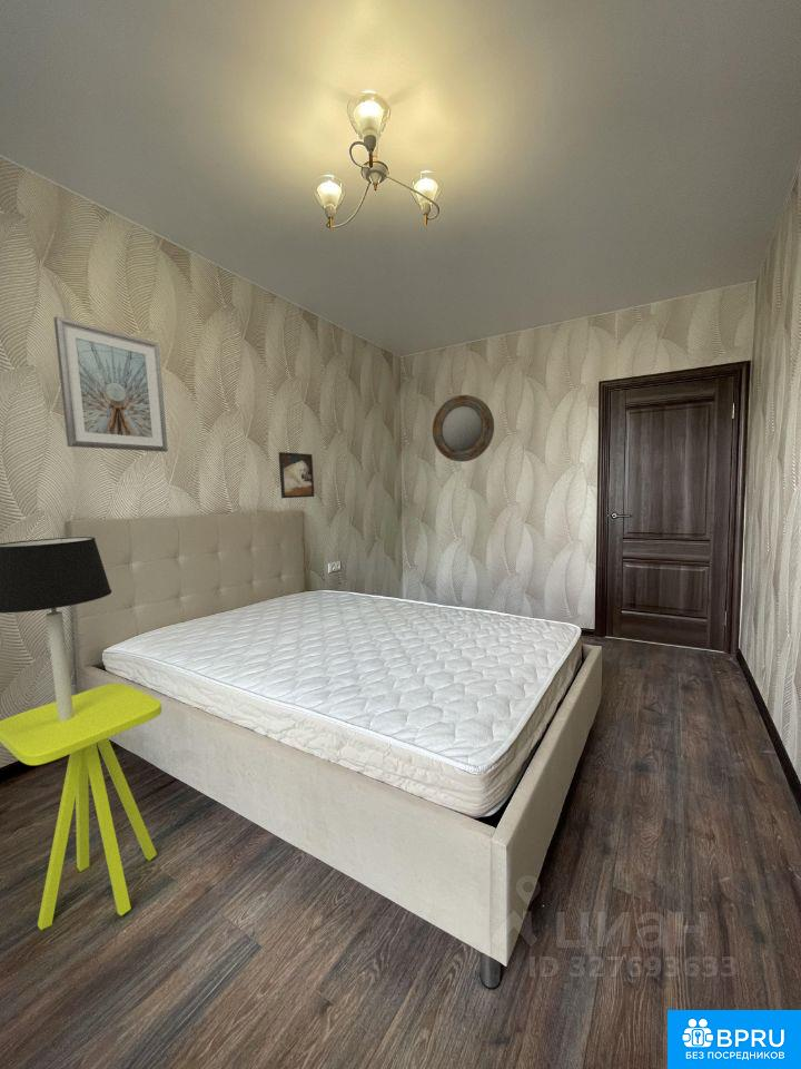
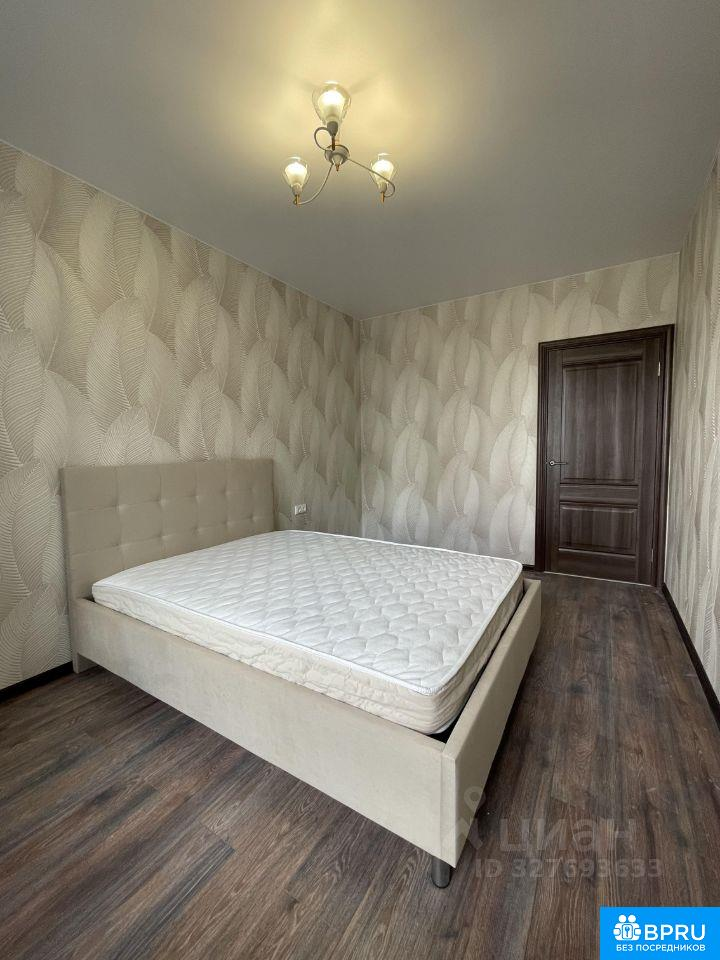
- table lamp [0,536,112,720]
- picture frame [53,315,169,453]
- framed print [278,451,316,499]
- side table [0,683,162,931]
- home mirror [432,394,495,463]
